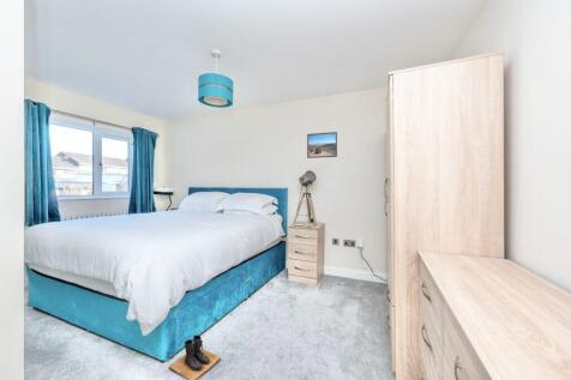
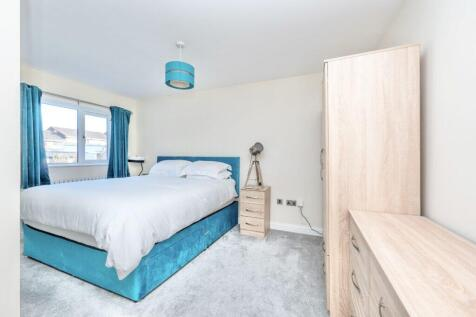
- boots [168,333,222,380]
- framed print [306,131,338,159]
